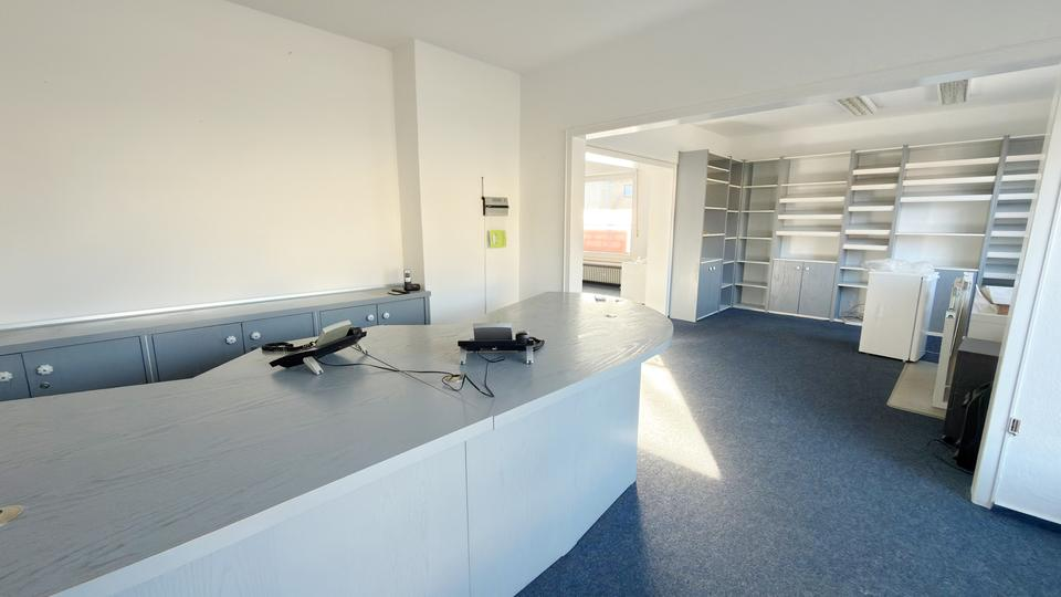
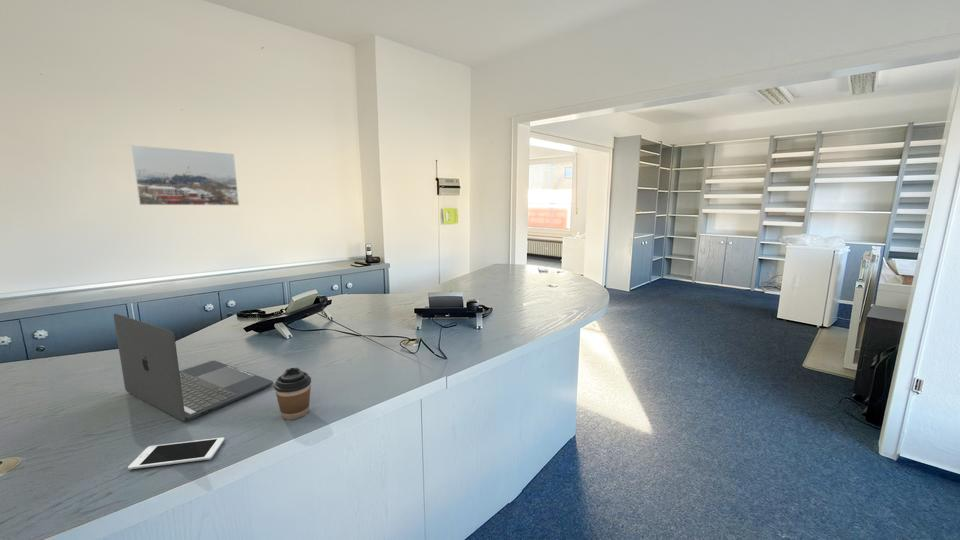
+ laptop [113,312,274,422]
+ coffee cup [273,367,312,420]
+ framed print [130,144,240,206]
+ cell phone [127,437,225,471]
